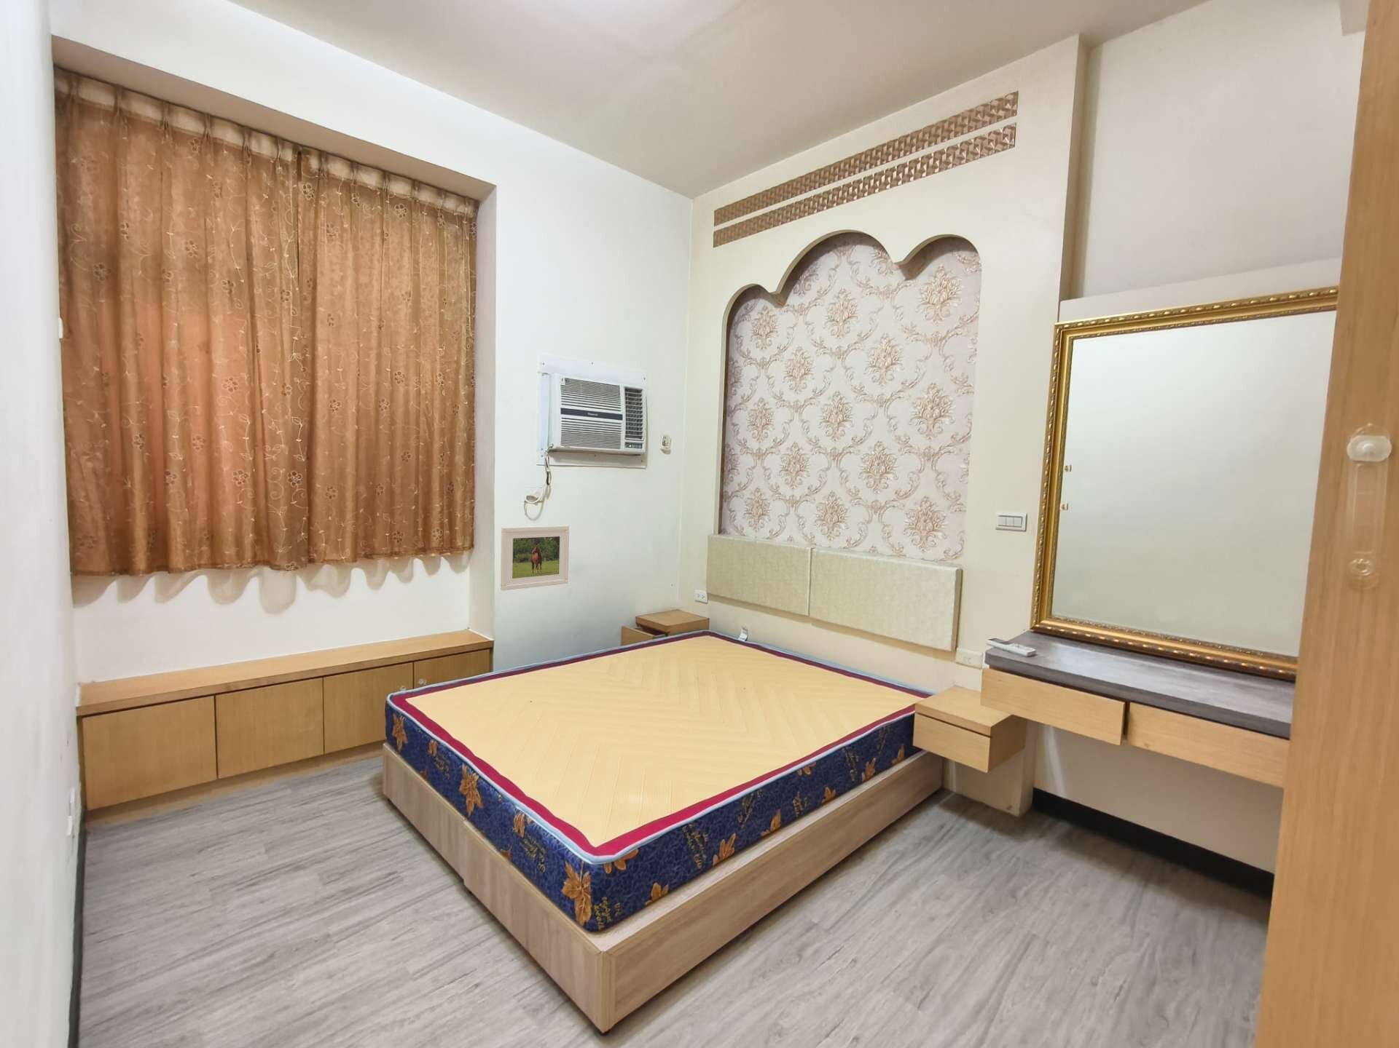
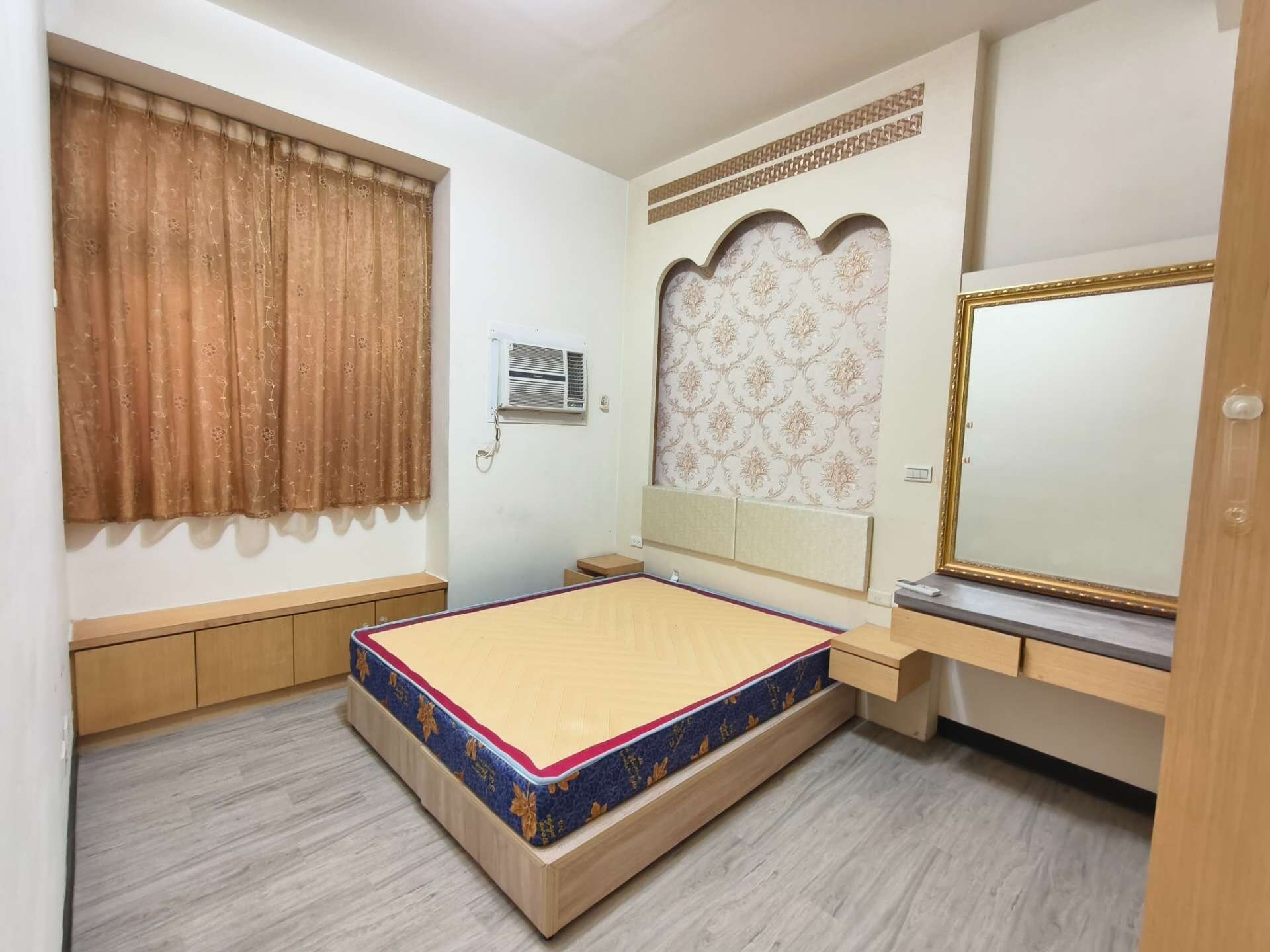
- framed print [500,525,570,591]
